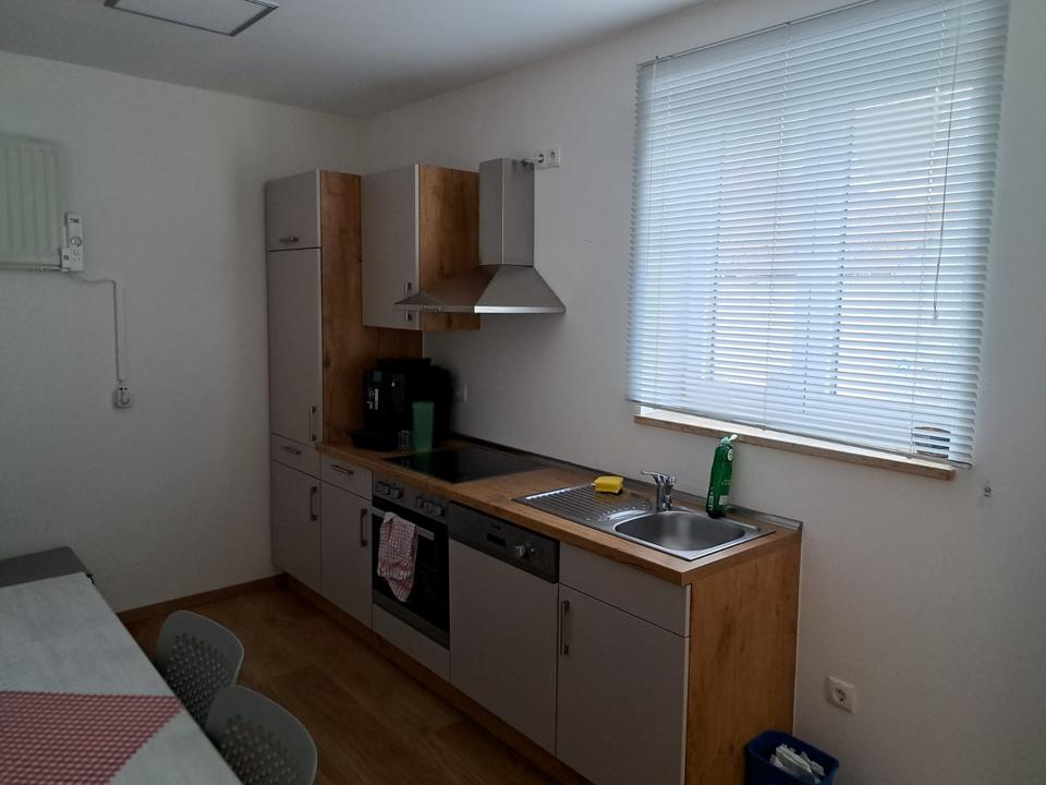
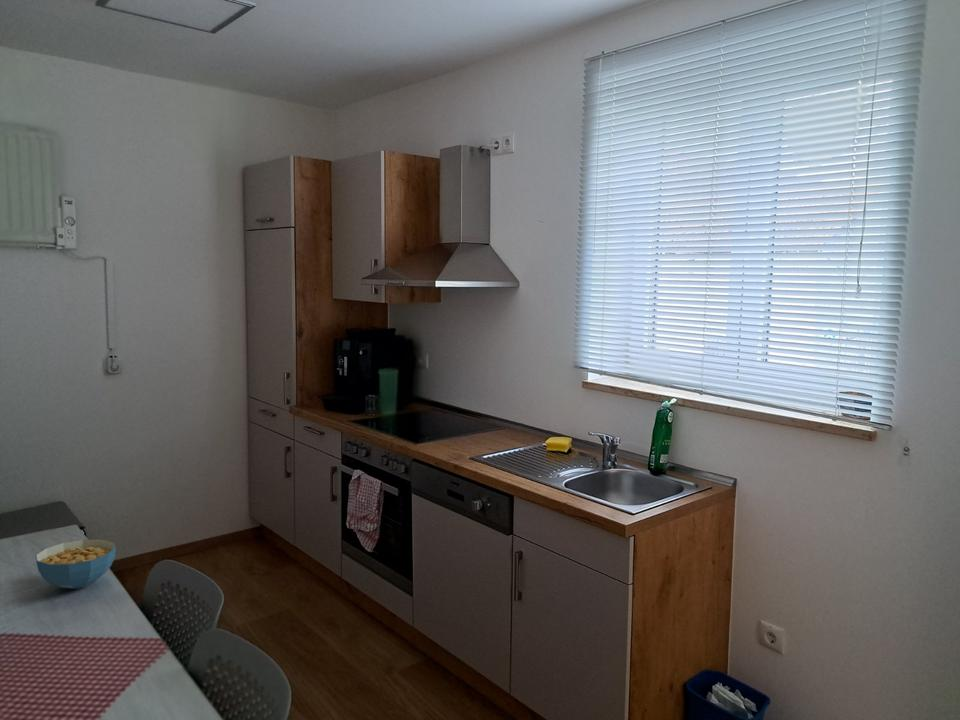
+ cereal bowl [35,539,117,590]
